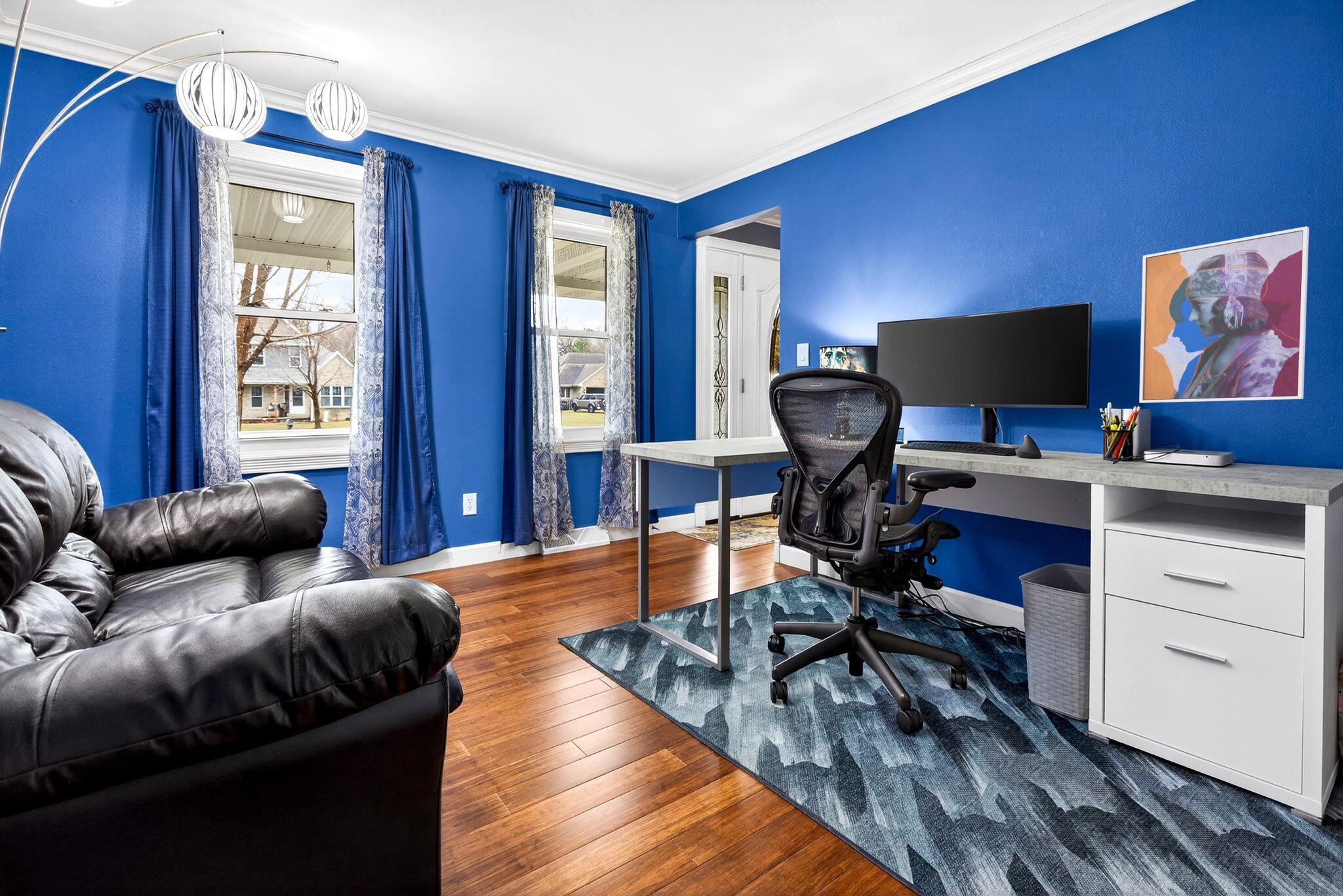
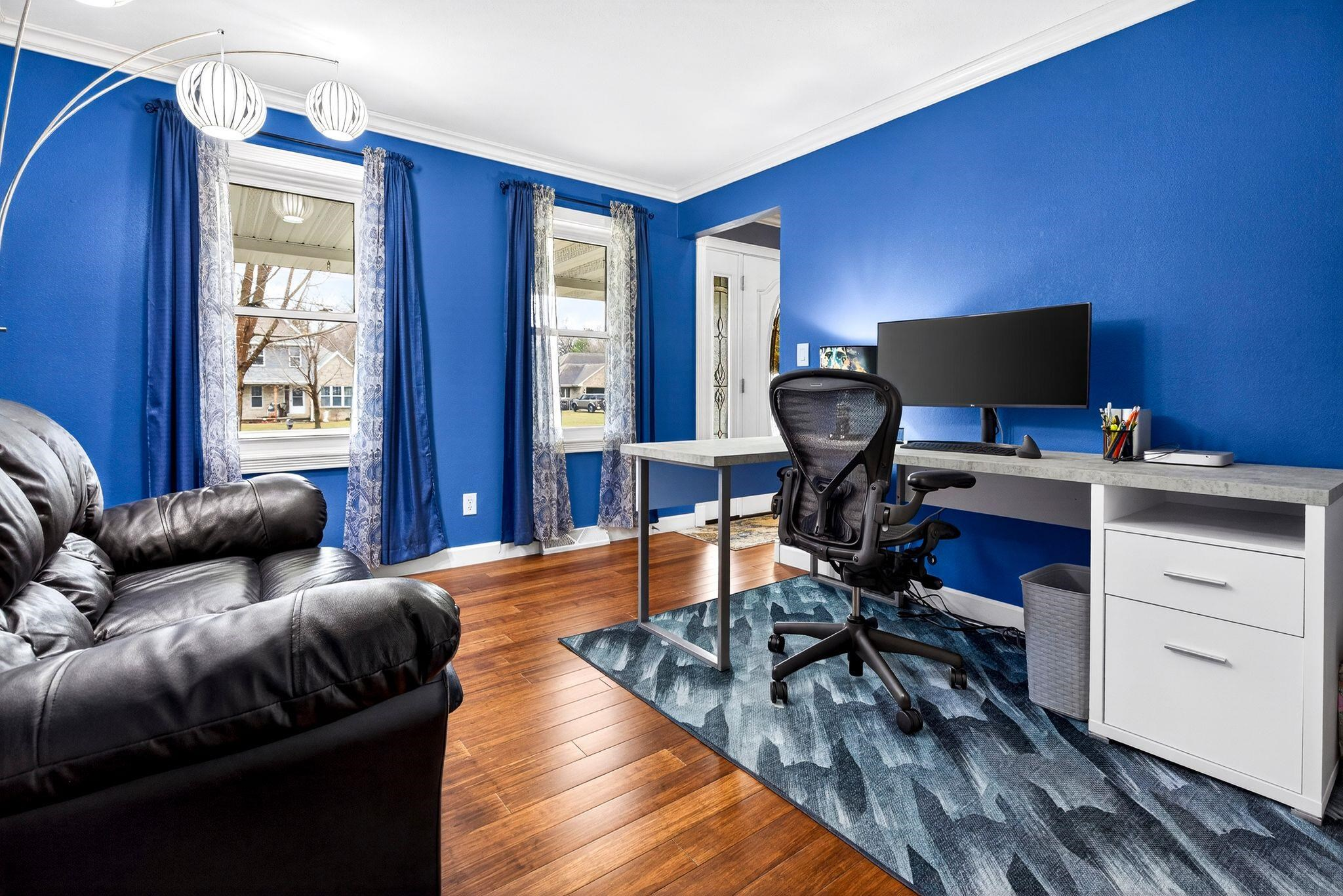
- wall art [1138,226,1310,404]
